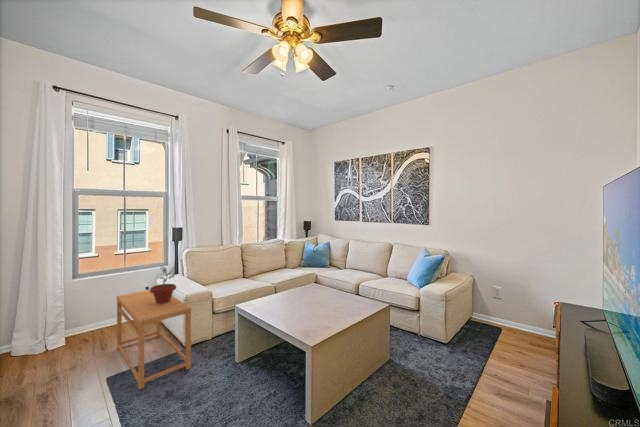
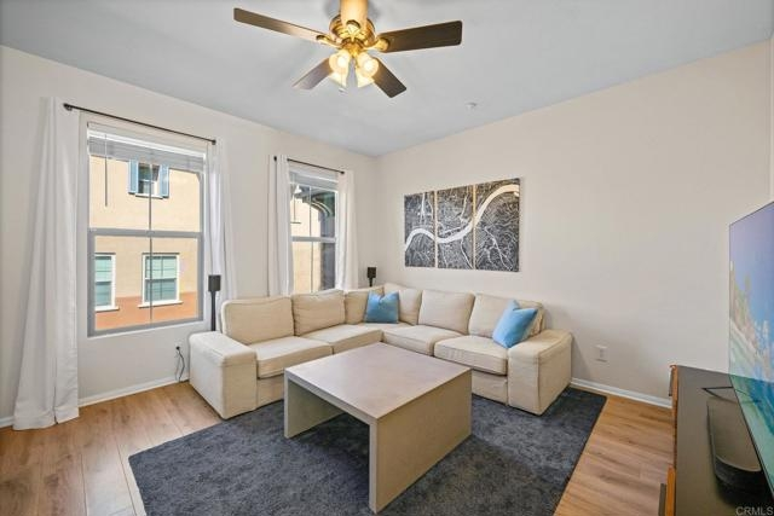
- potted plant [149,265,178,304]
- side table [116,289,192,390]
